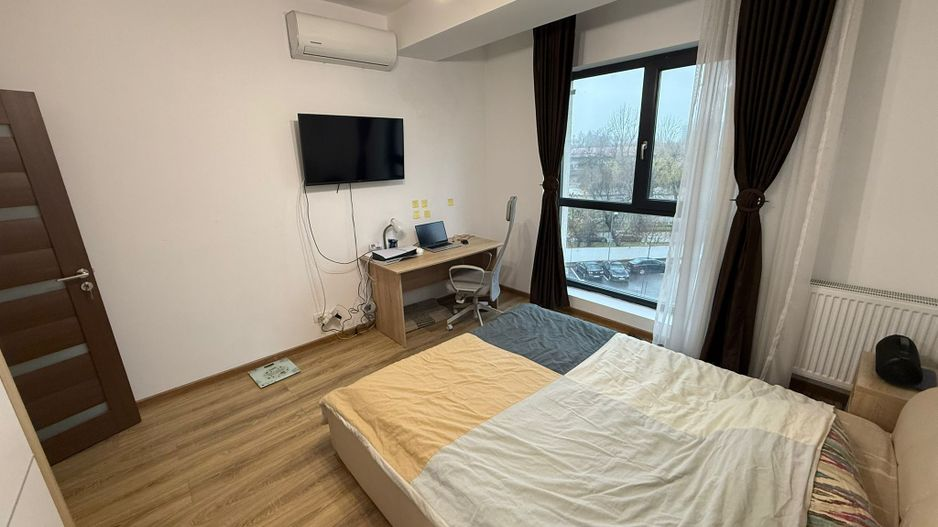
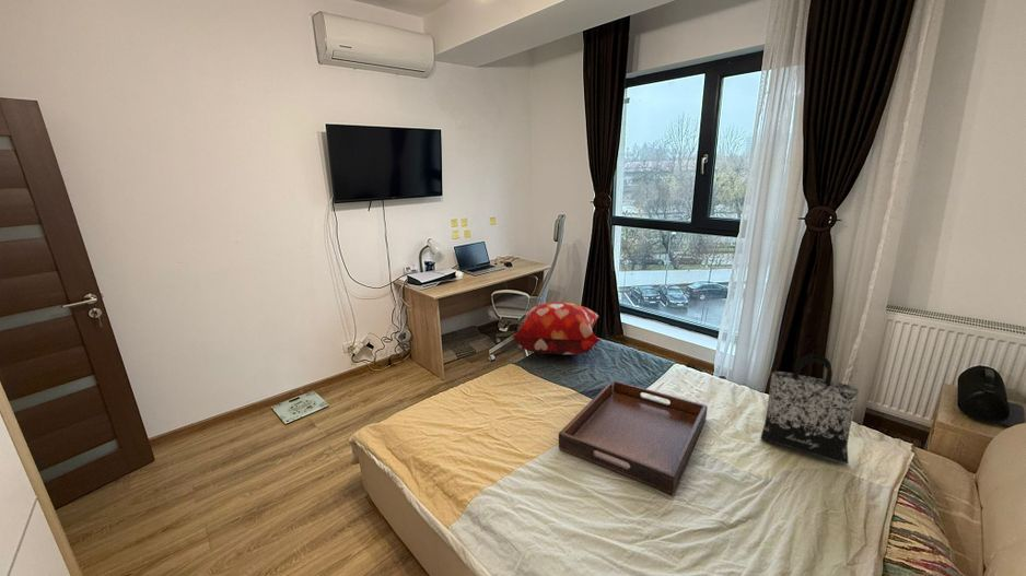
+ serving tray [558,380,709,495]
+ decorative pillow [512,301,602,355]
+ tote bag [759,353,860,465]
